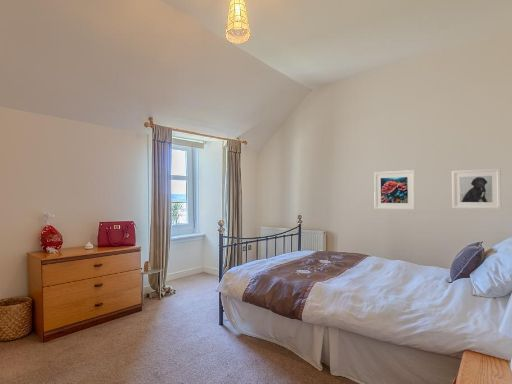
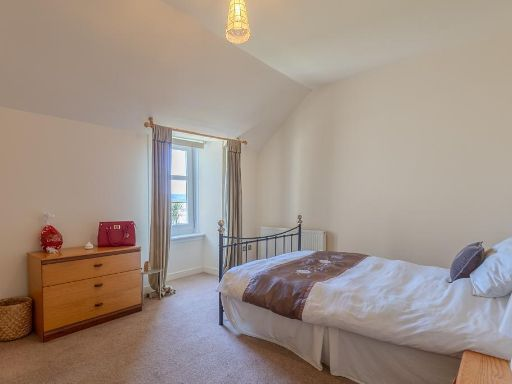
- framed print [451,168,502,210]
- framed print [373,169,416,211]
